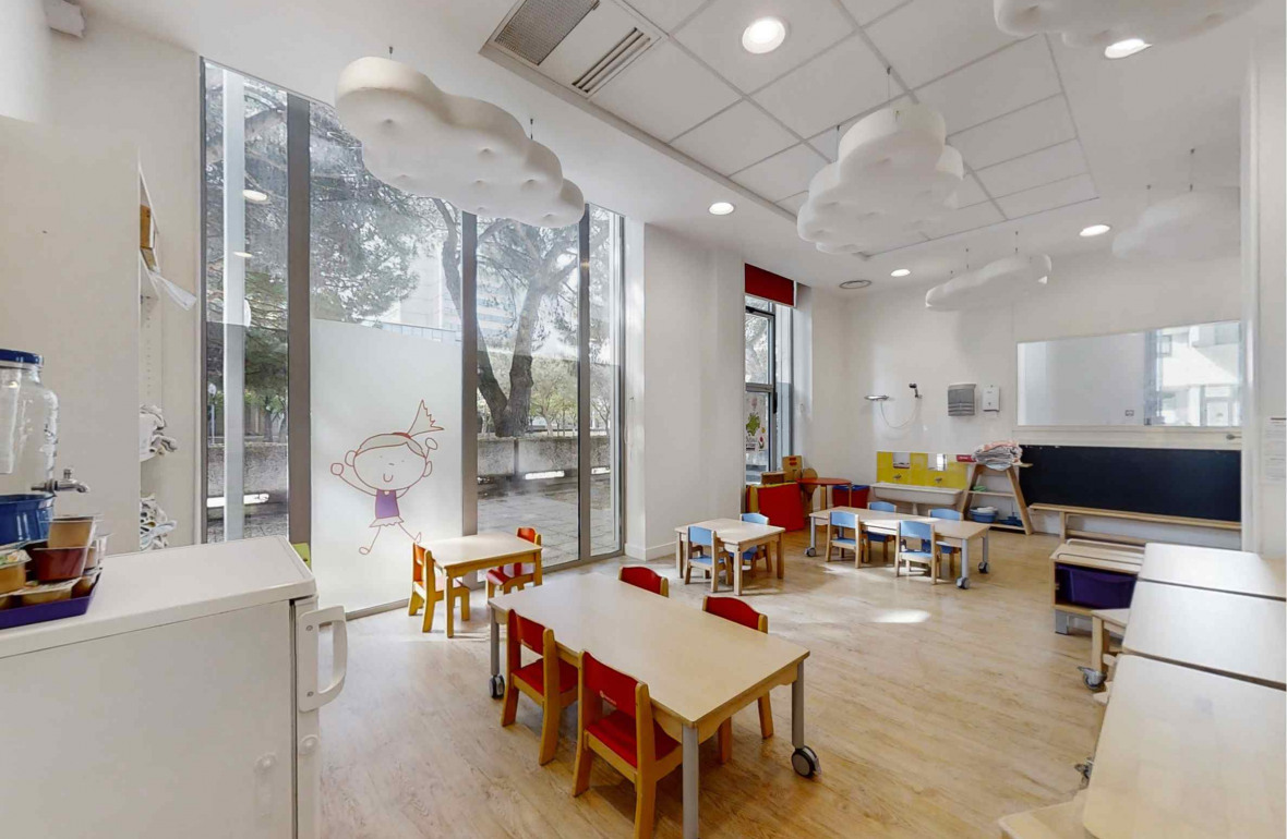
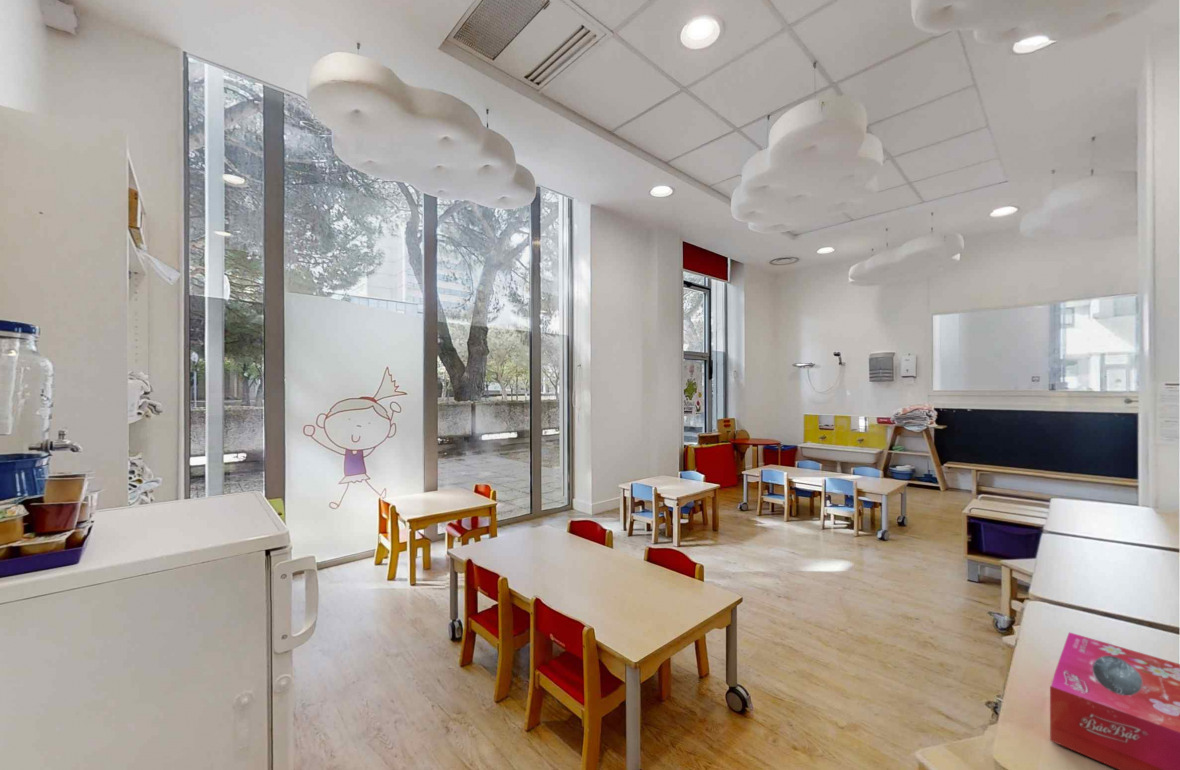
+ tissue box [1049,631,1180,770]
